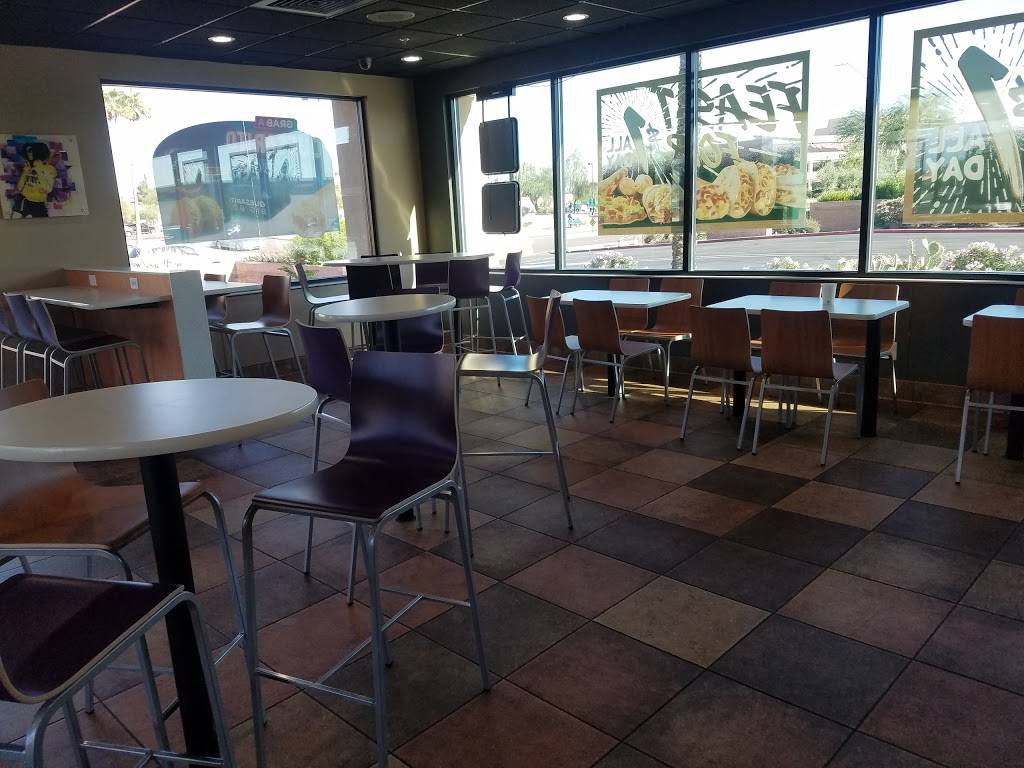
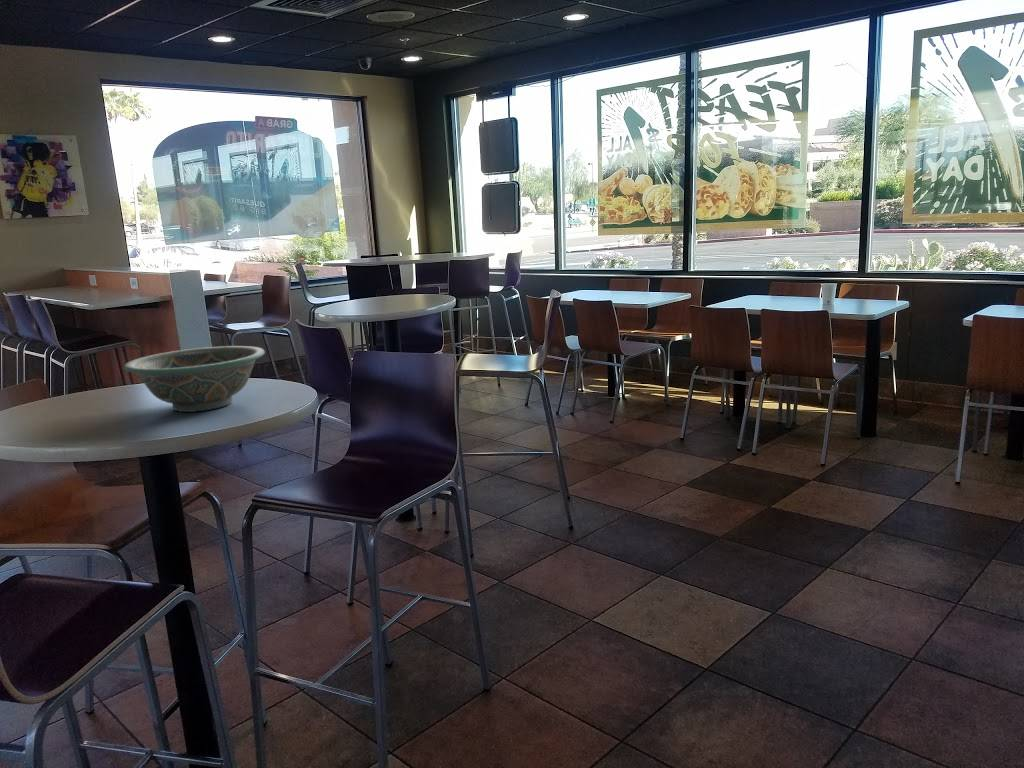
+ decorative bowl [123,345,266,413]
